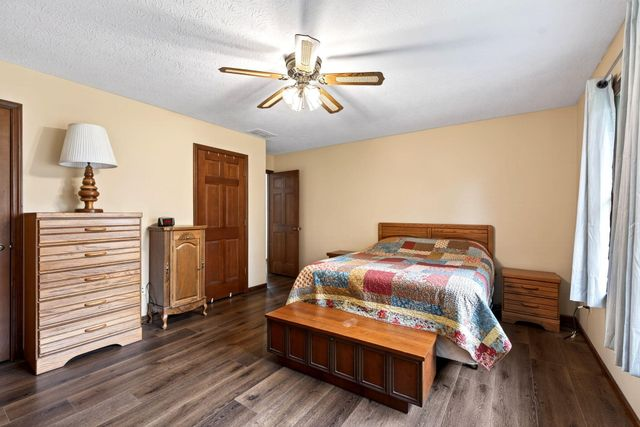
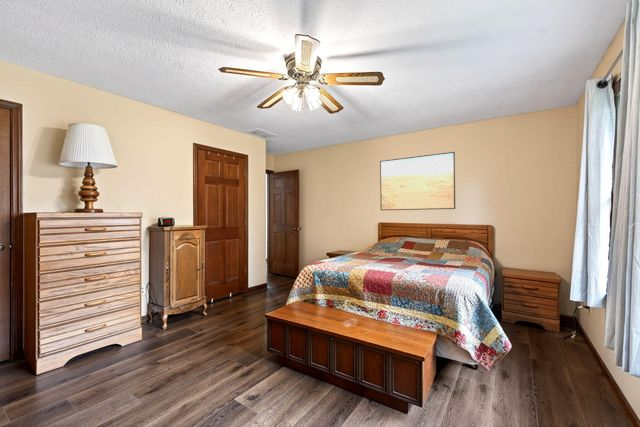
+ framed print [379,151,456,211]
